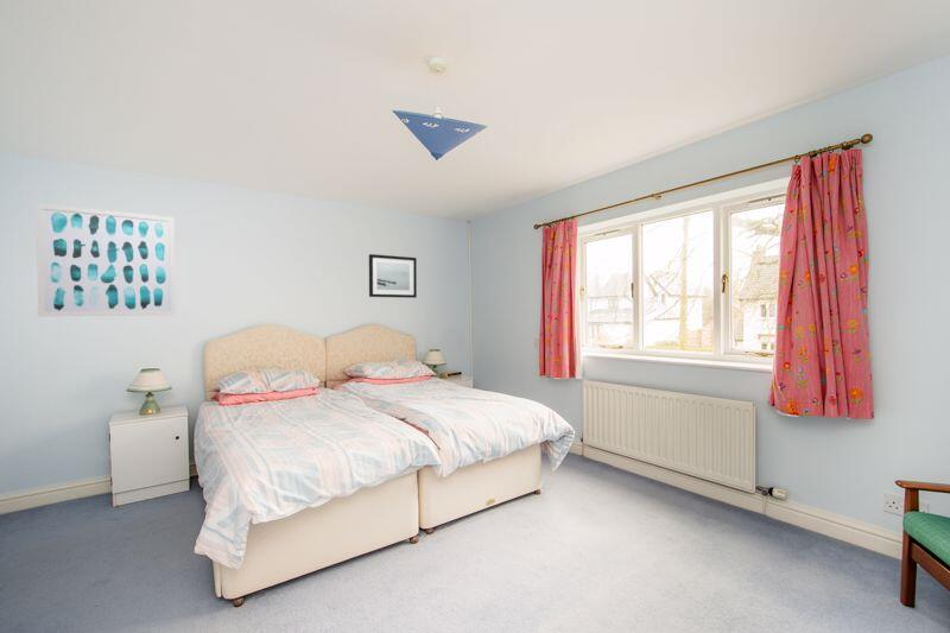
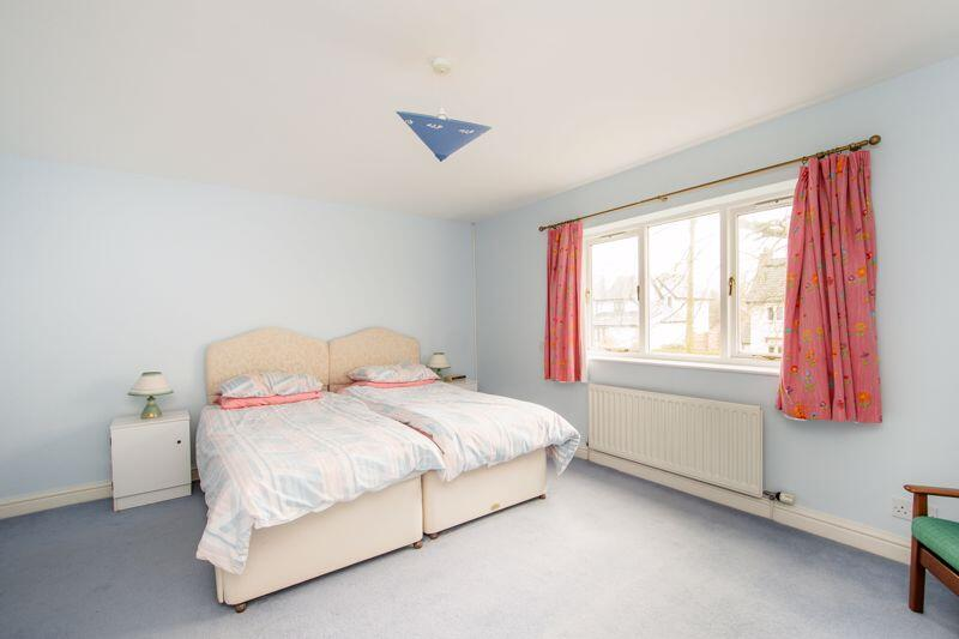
- wall art [34,203,176,317]
- wall art [368,253,418,299]
